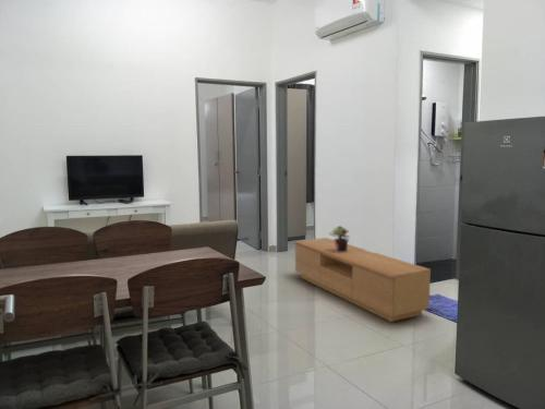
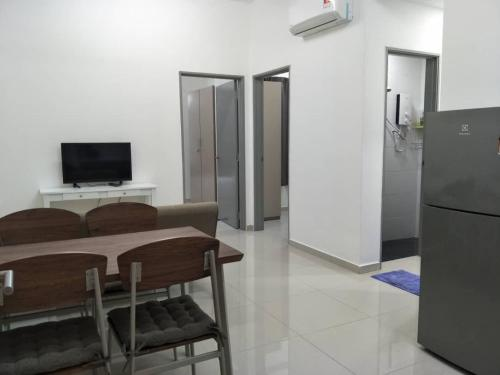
- tv stand [293,237,432,323]
- potted plant [328,225,351,252]
